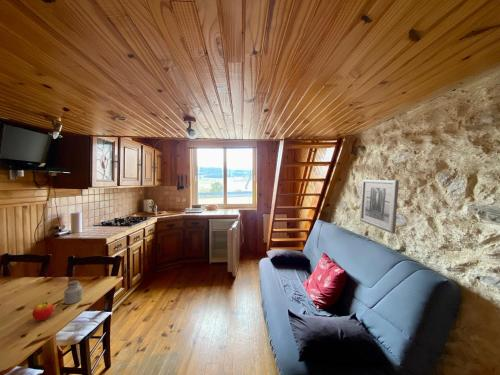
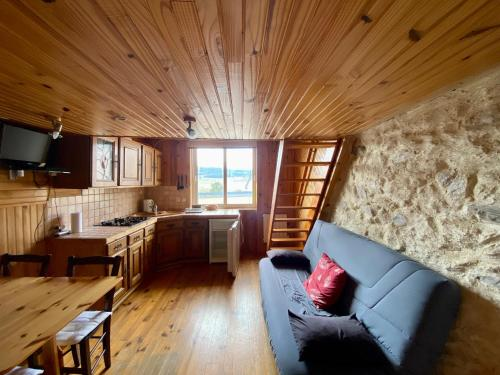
- apple [31,301,54,321]
- wall art [359,178,400,235]
- jar [63,279,83,305]
